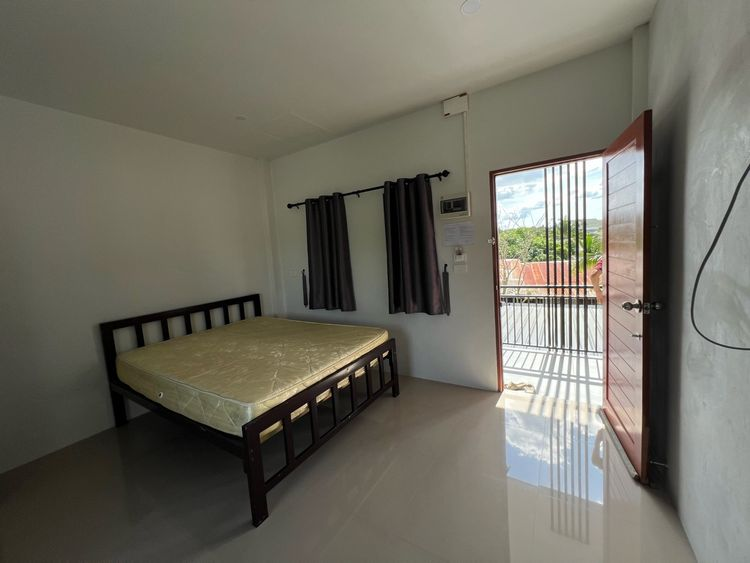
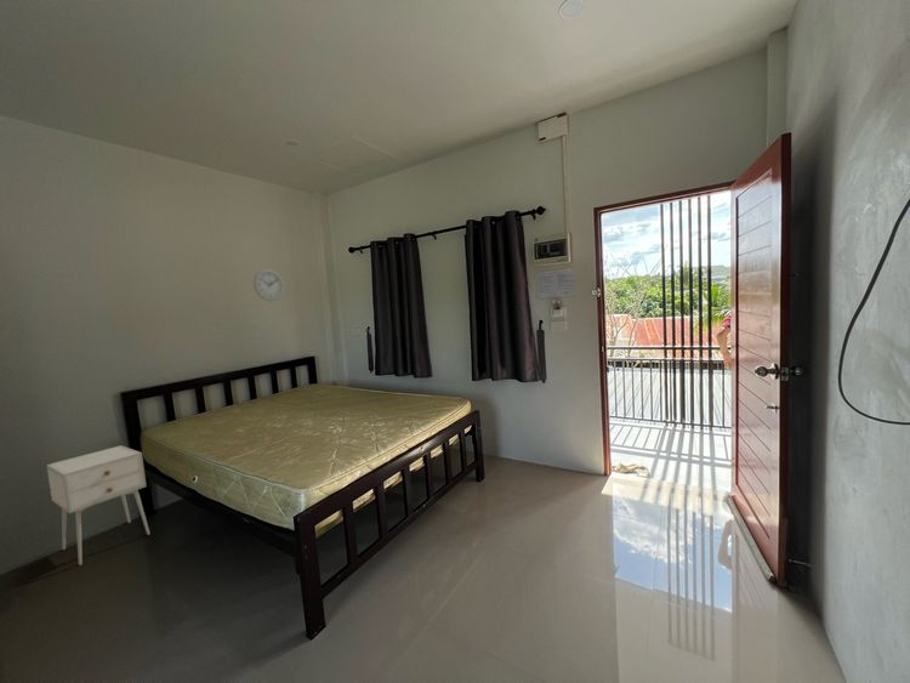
+ nightstand [45,444,150,567]
+ wall clock [252,268,285,302]
